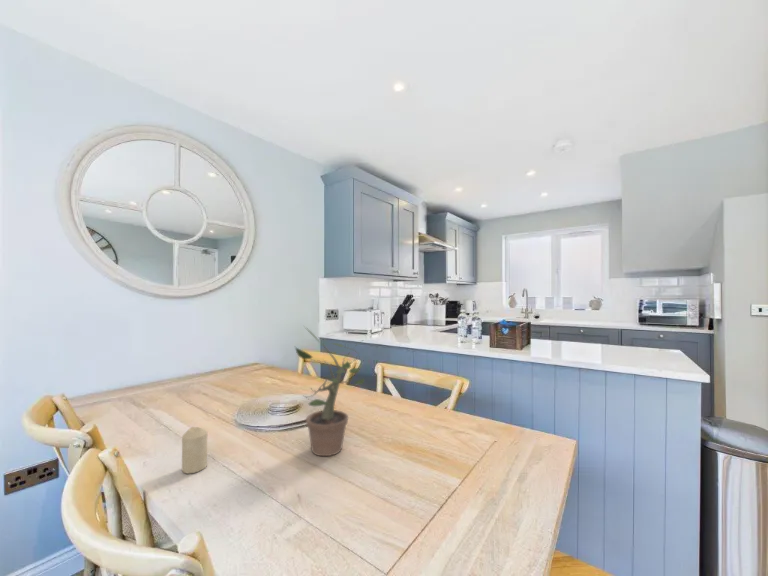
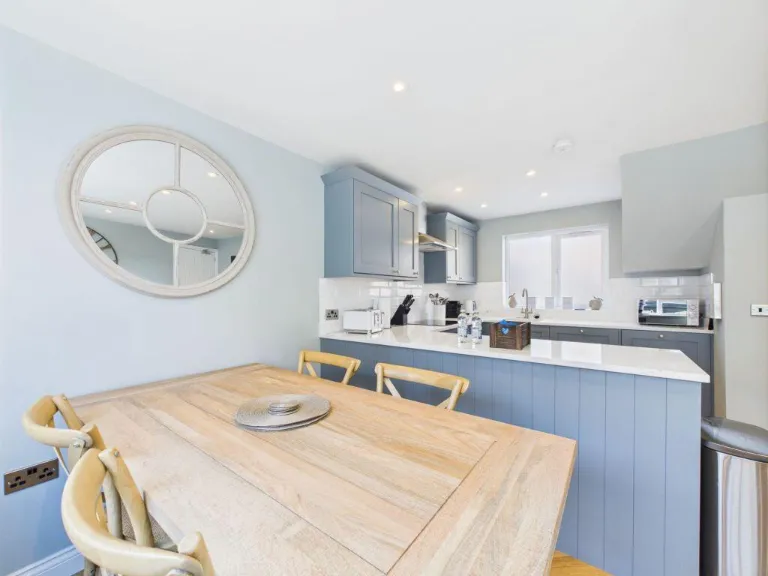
- potted plant [294,326,365,457]
- candle [181,426,208,475]
